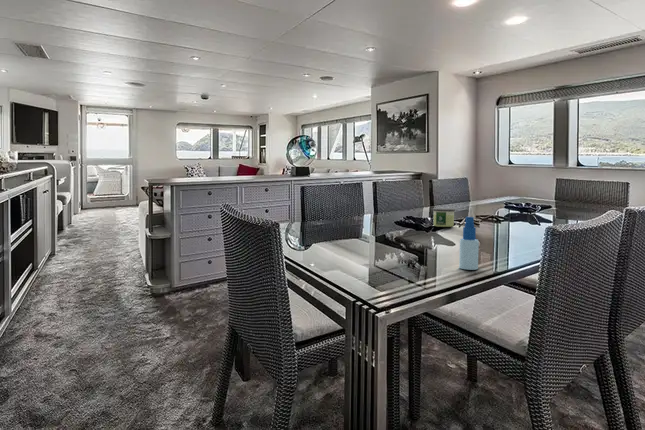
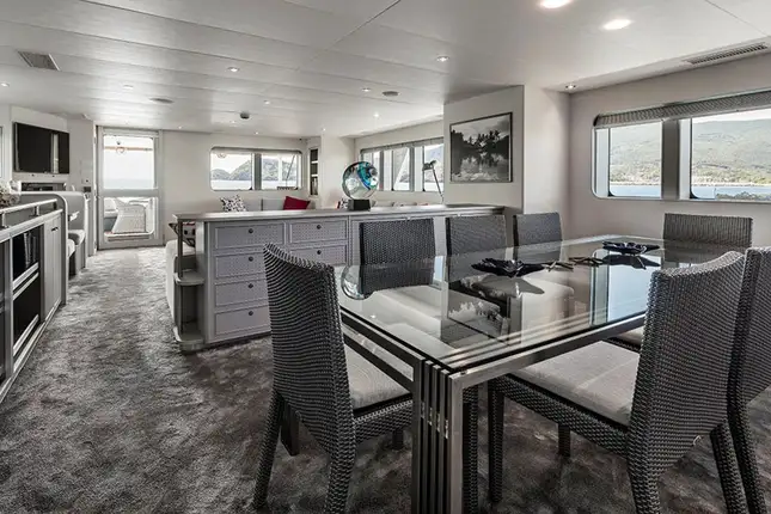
- spray bottle [458,216,480,271]
- candle [432,208,456,228]
